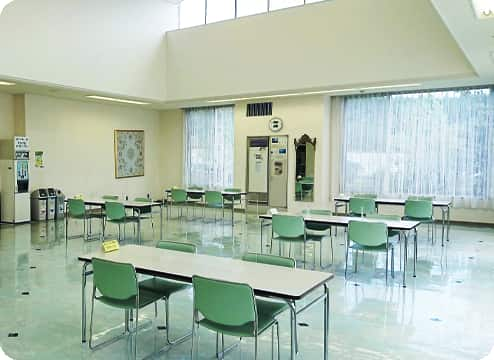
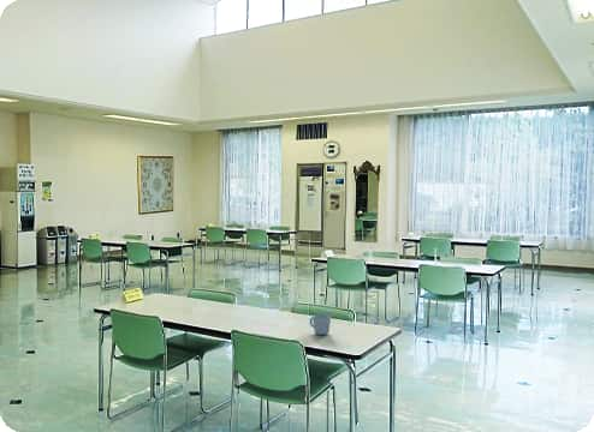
+ mug [309,313,332,336]
